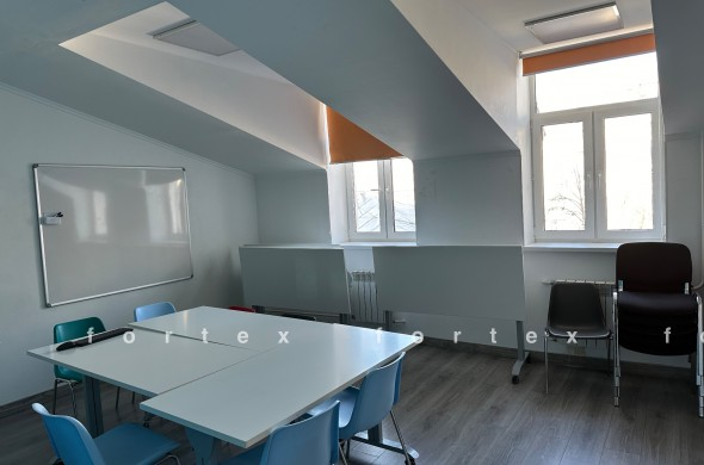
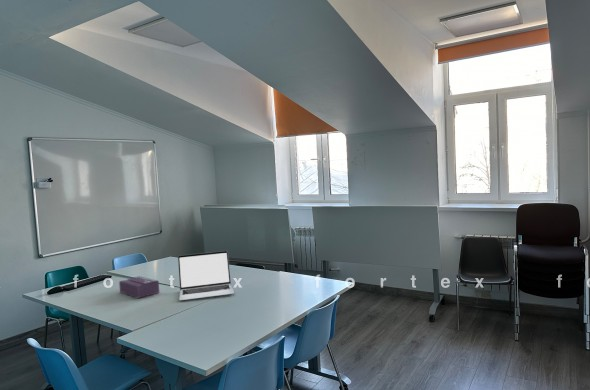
+ tissue box [118,275,160,299]
+ laptop [177,250,235,301]
